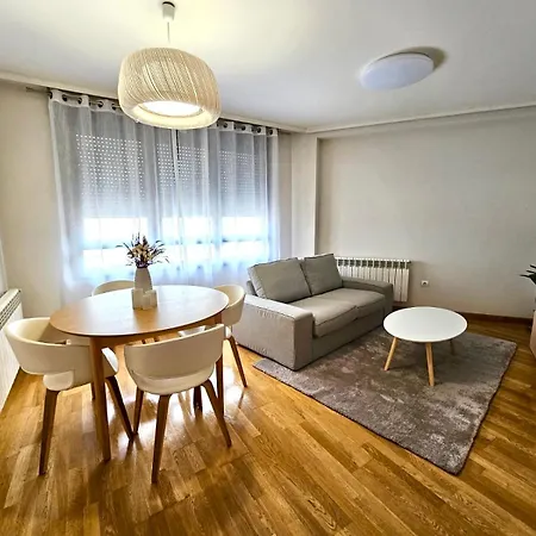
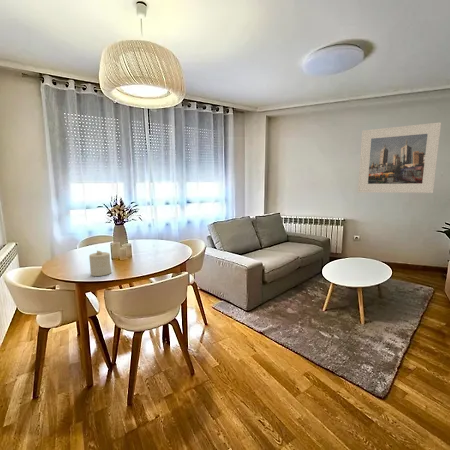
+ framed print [357,121,442,194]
+ candle [88,250,113,277]
